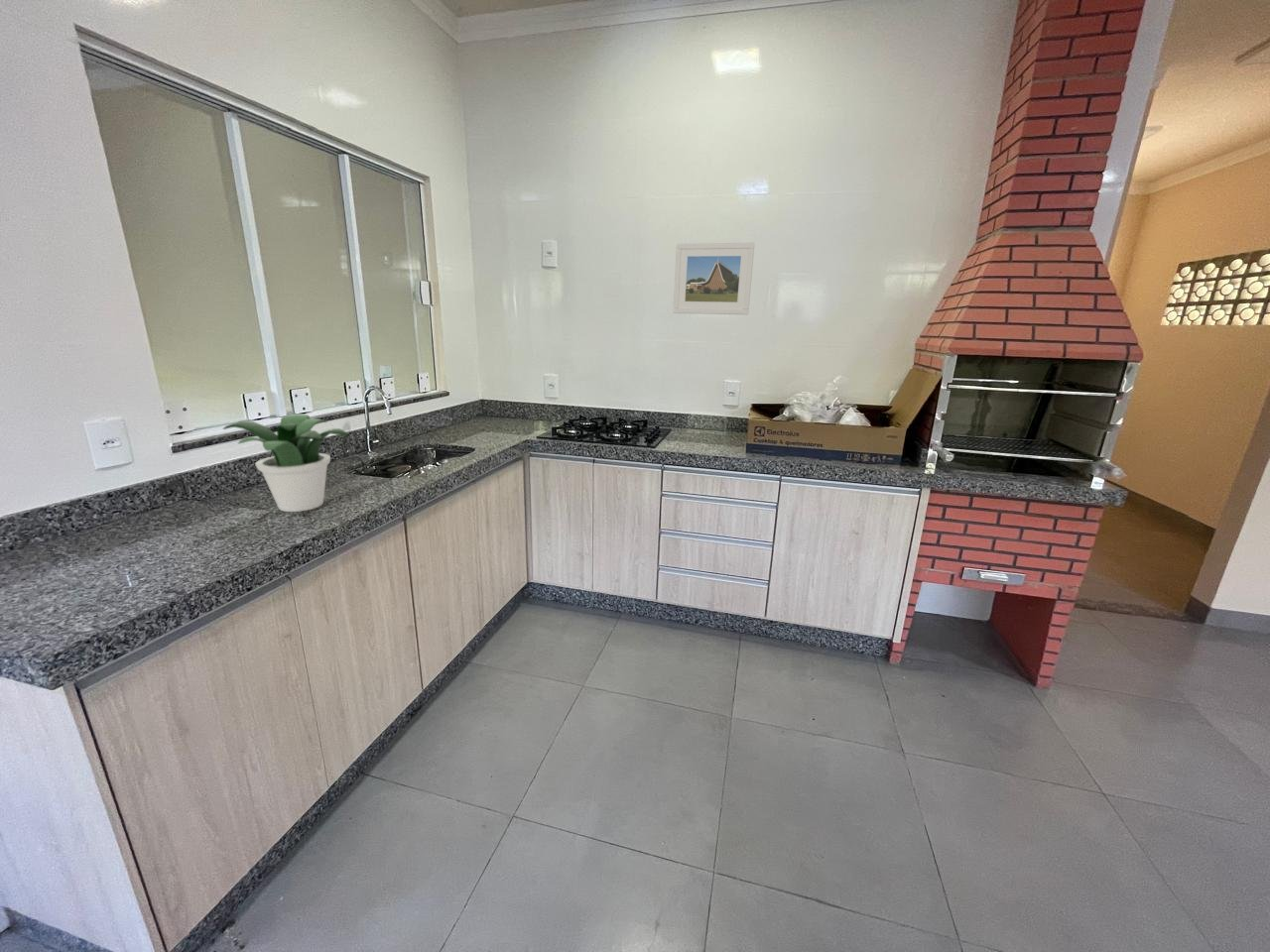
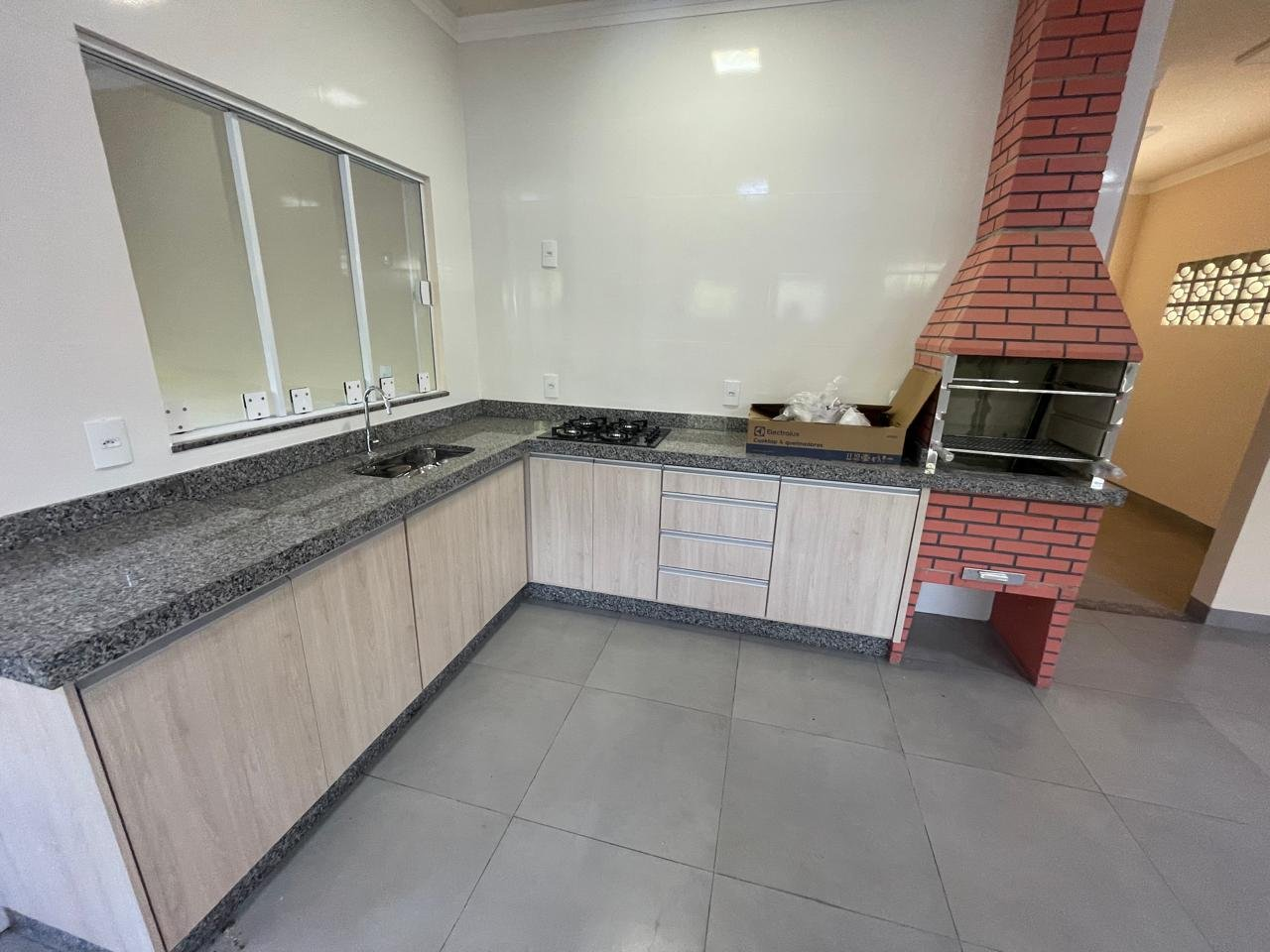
- potted plant [221,414,349,513]
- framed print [673,242,755,315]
